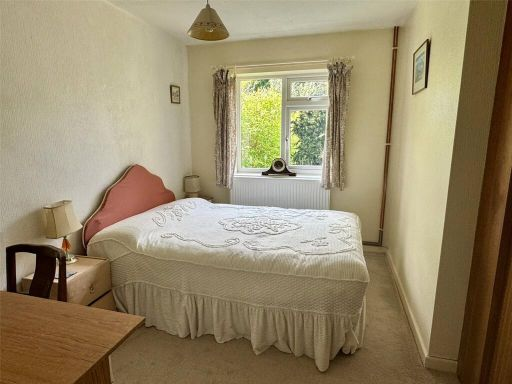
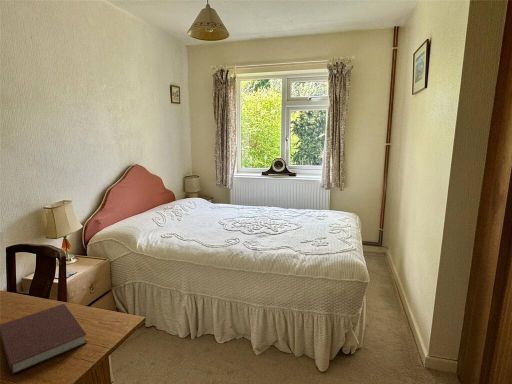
+ notebook [0,303,88,376]
